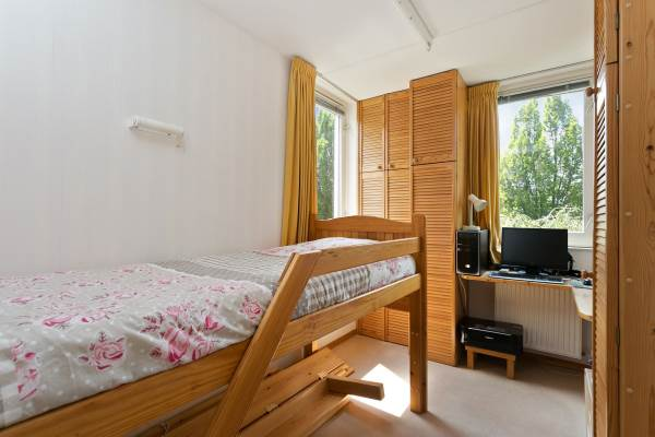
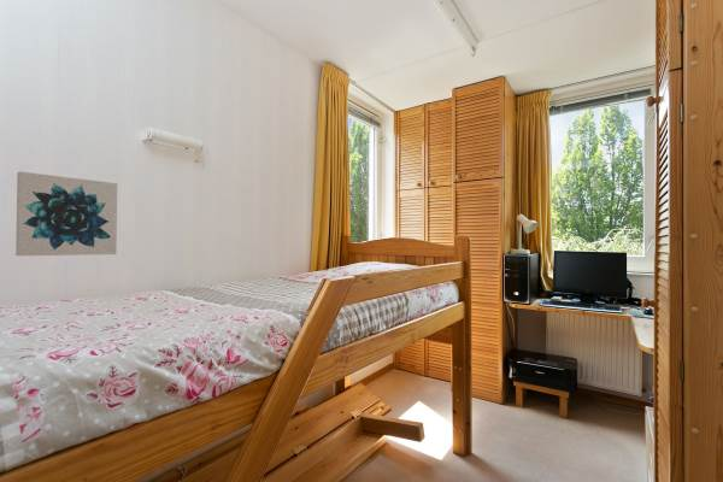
+ wall art [14,171,118,257]
